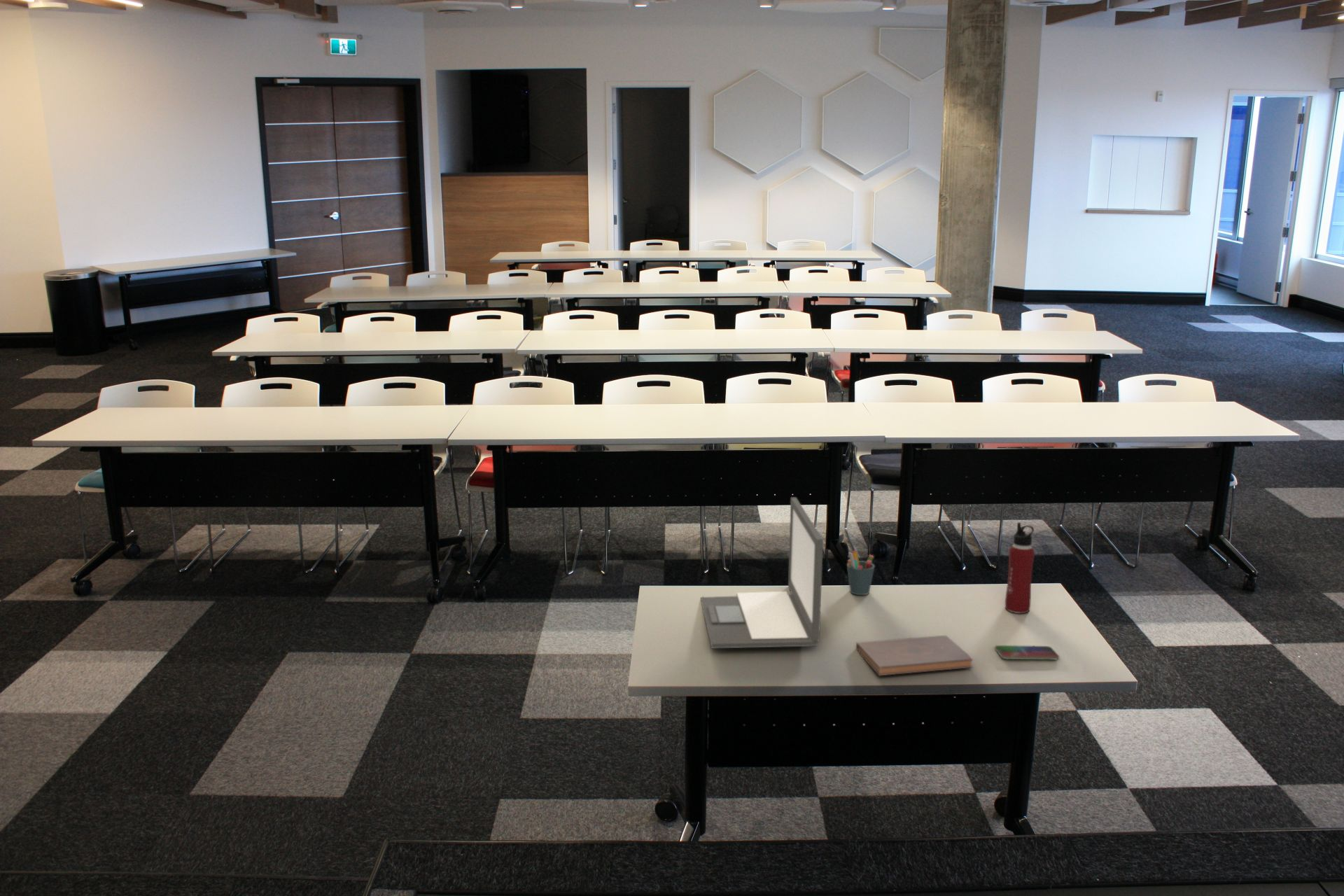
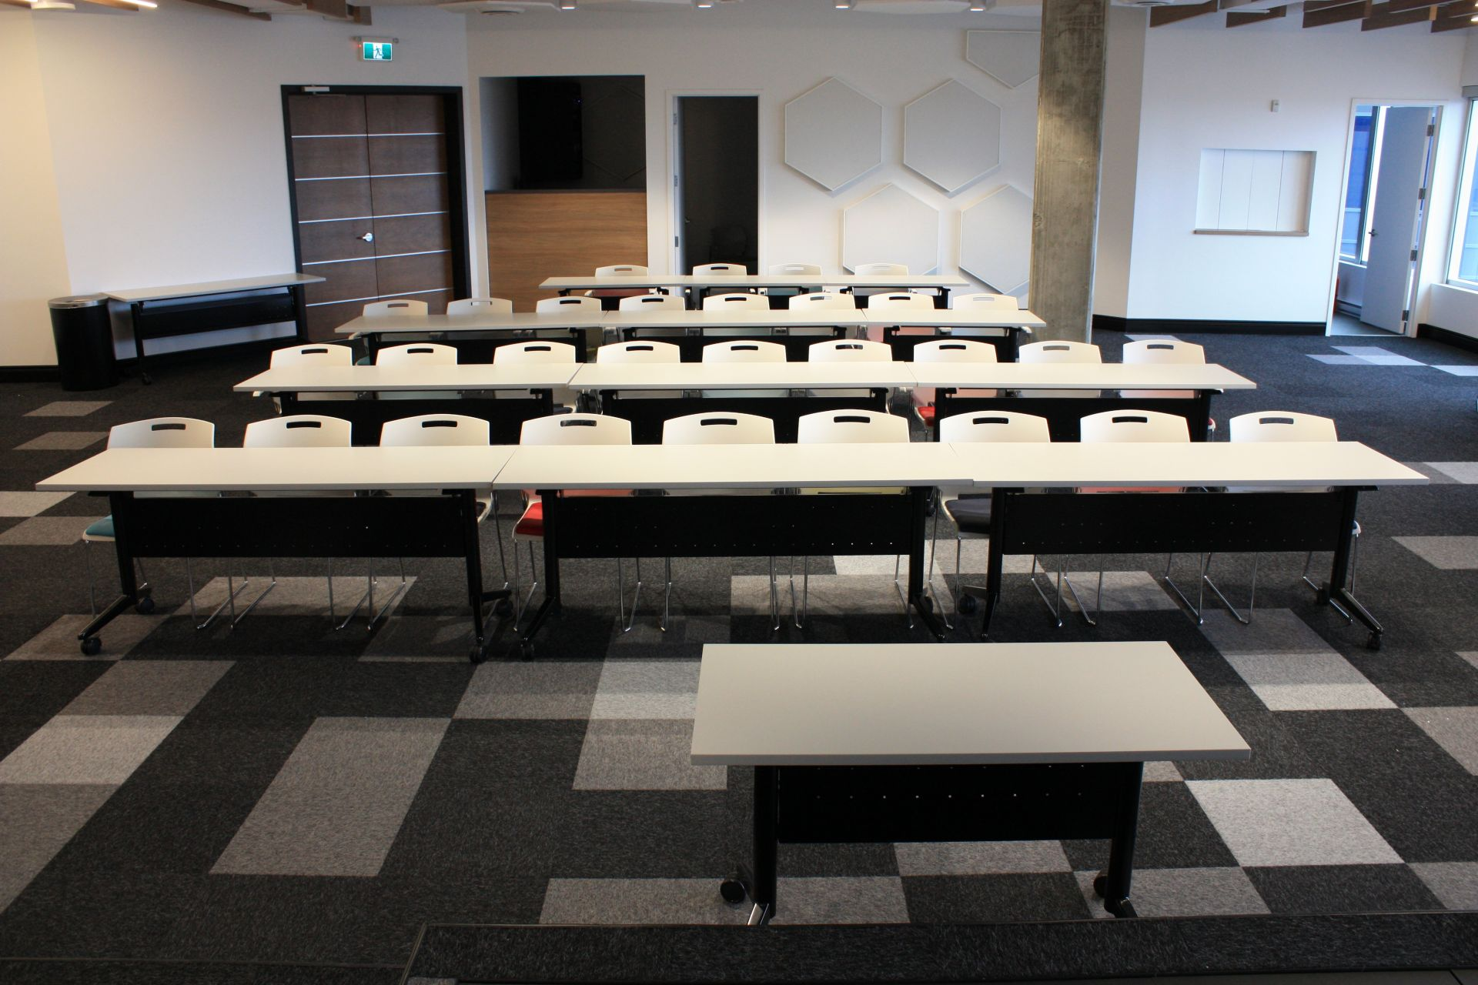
- laptop [700,497,824,649]
- smartphone [994,645,1060,660]
- book [855,635,974,676]
- pen holder [846,550,876,596]
- water bottle [1005,521,1035,614]
